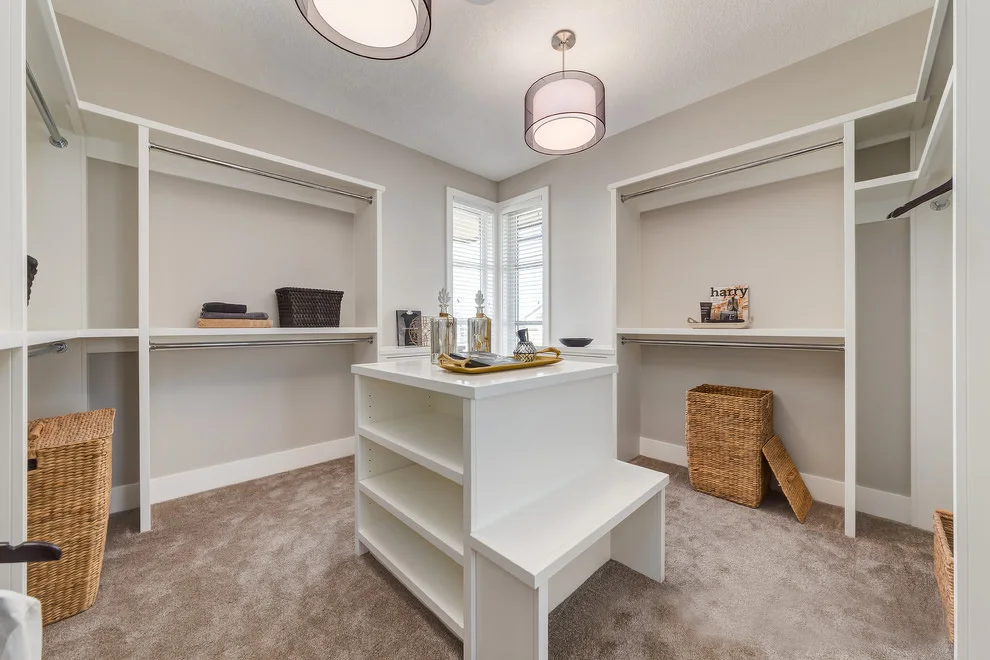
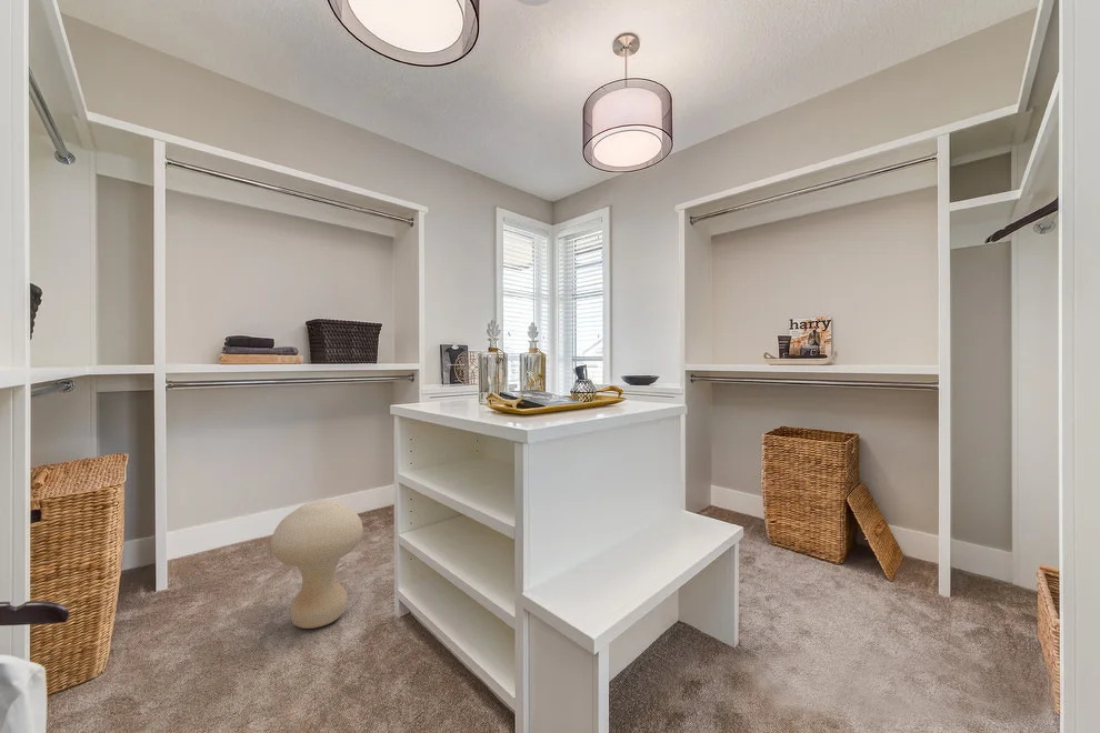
+ stool [270,499,364,630]
